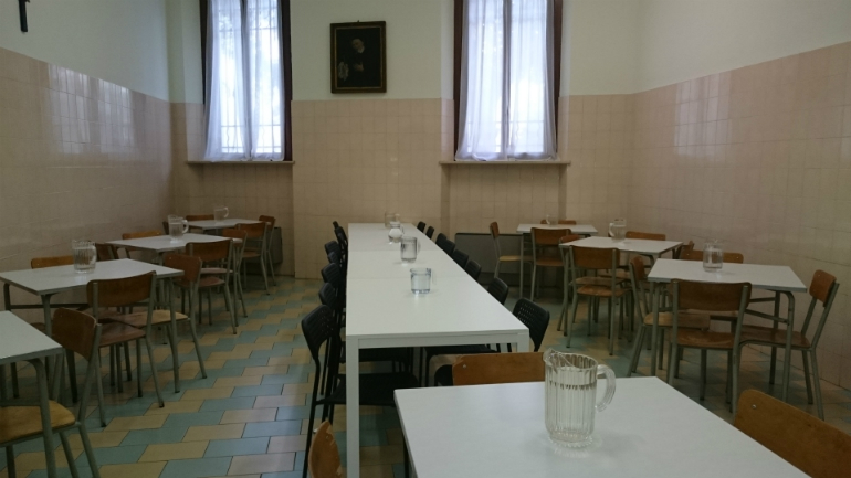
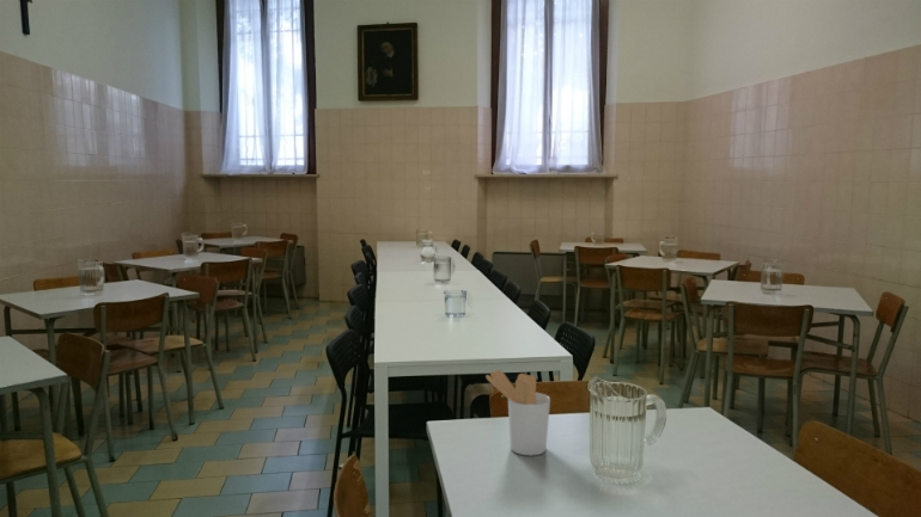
+ utensil holder [484,369,551,457]
